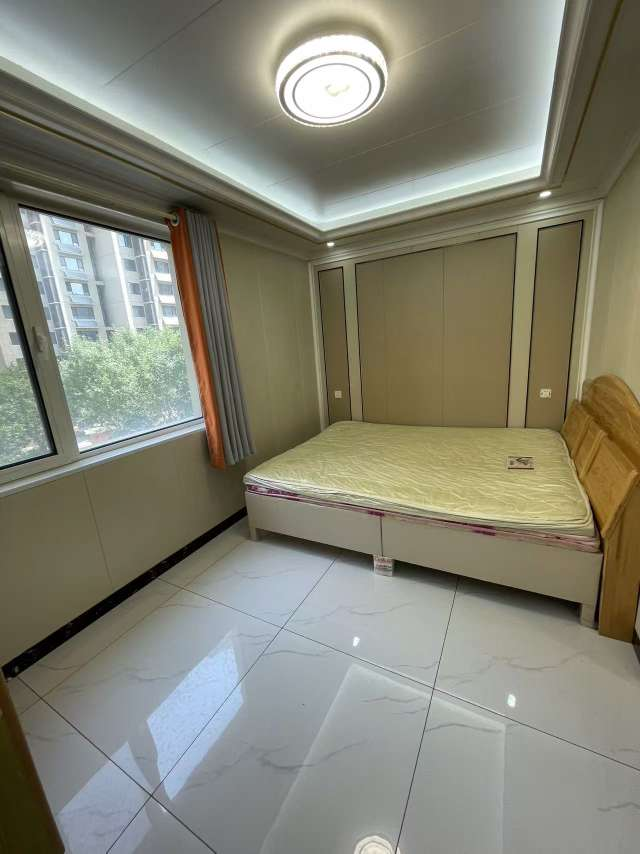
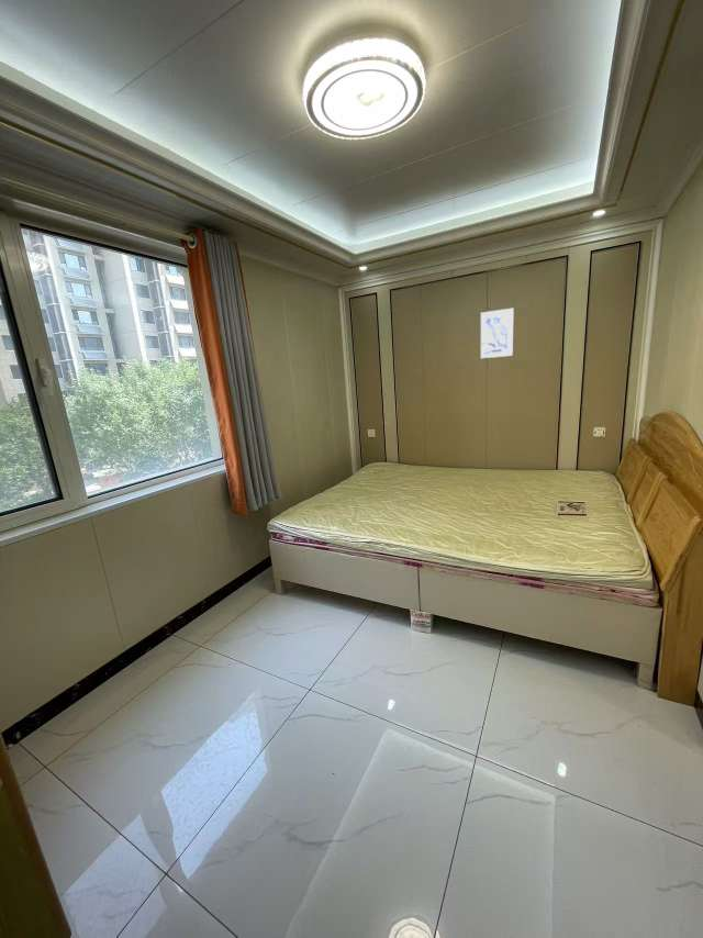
+ wall art [480,308,515,359]
